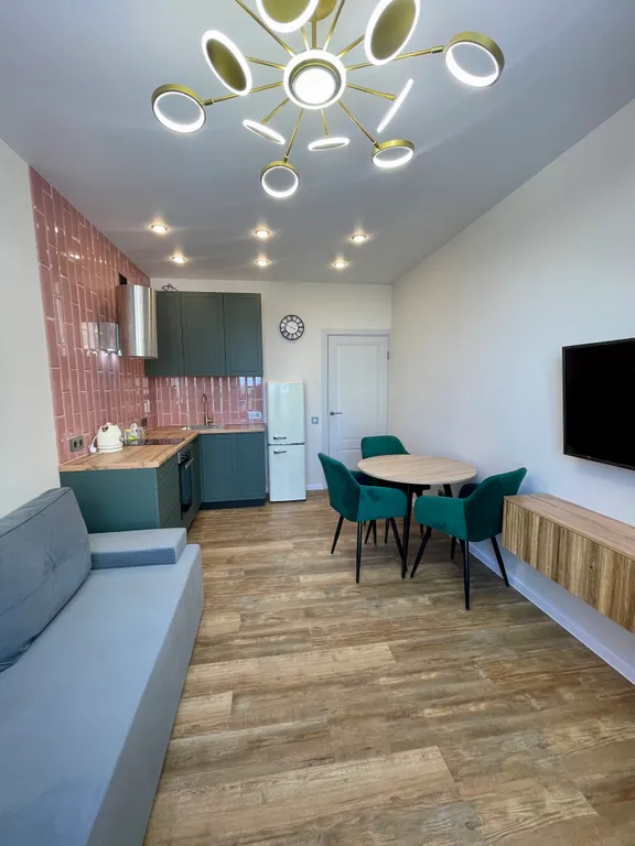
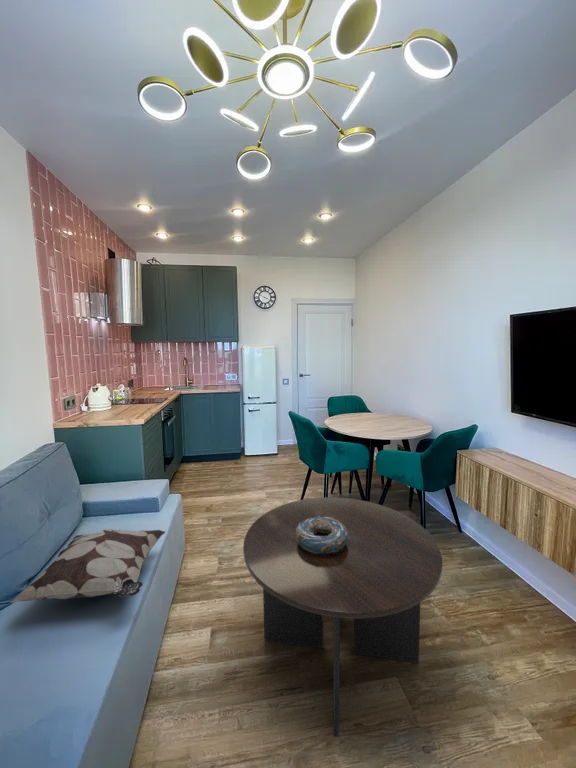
+ decorative bowl [296,516,349,554]
+ coffee table [242,496,444,738]
+ decorative pillow [9,528,166,604]
